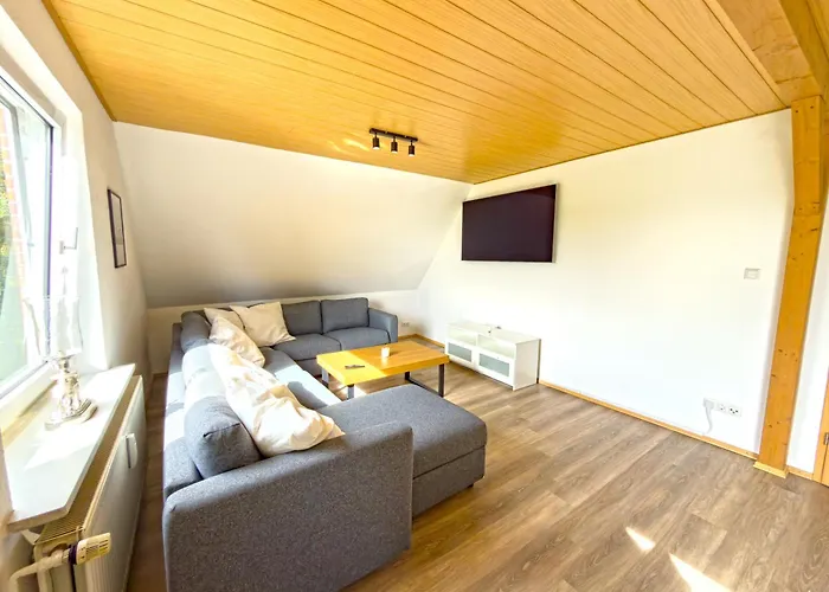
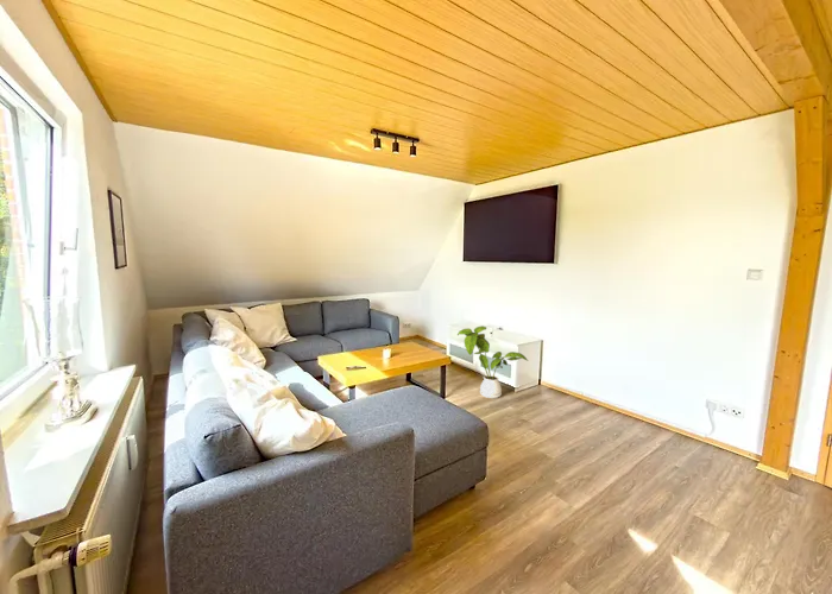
+ house plant [456,324,529,399]
